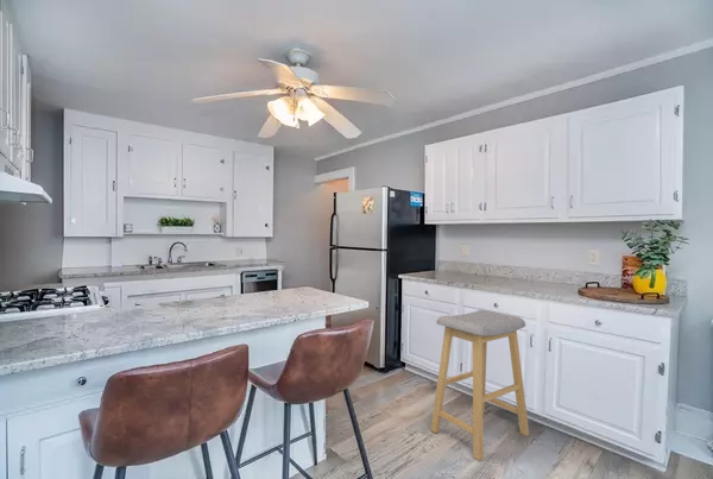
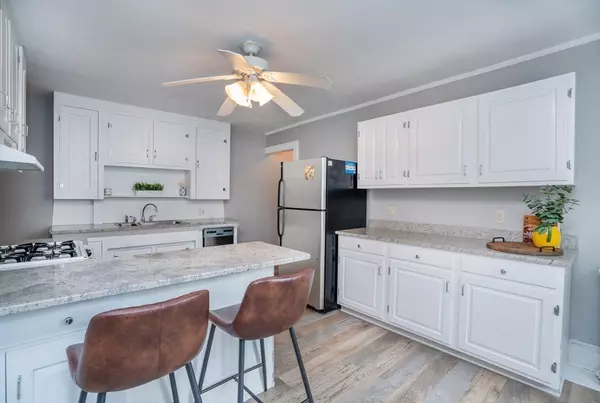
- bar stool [429,309,530,461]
